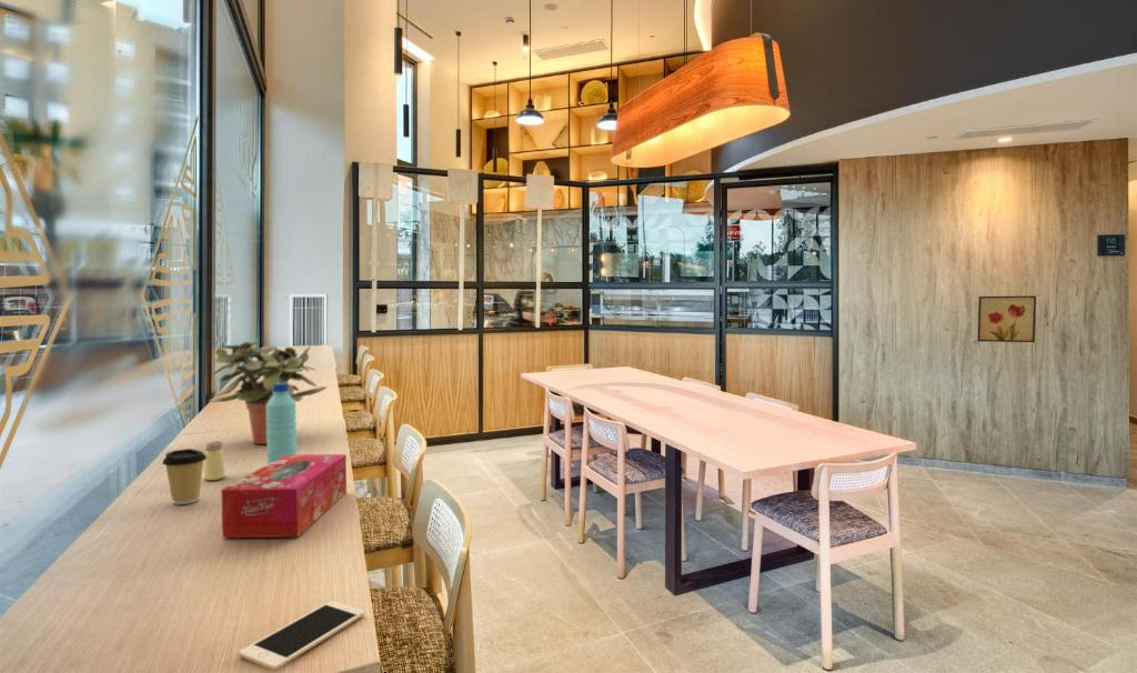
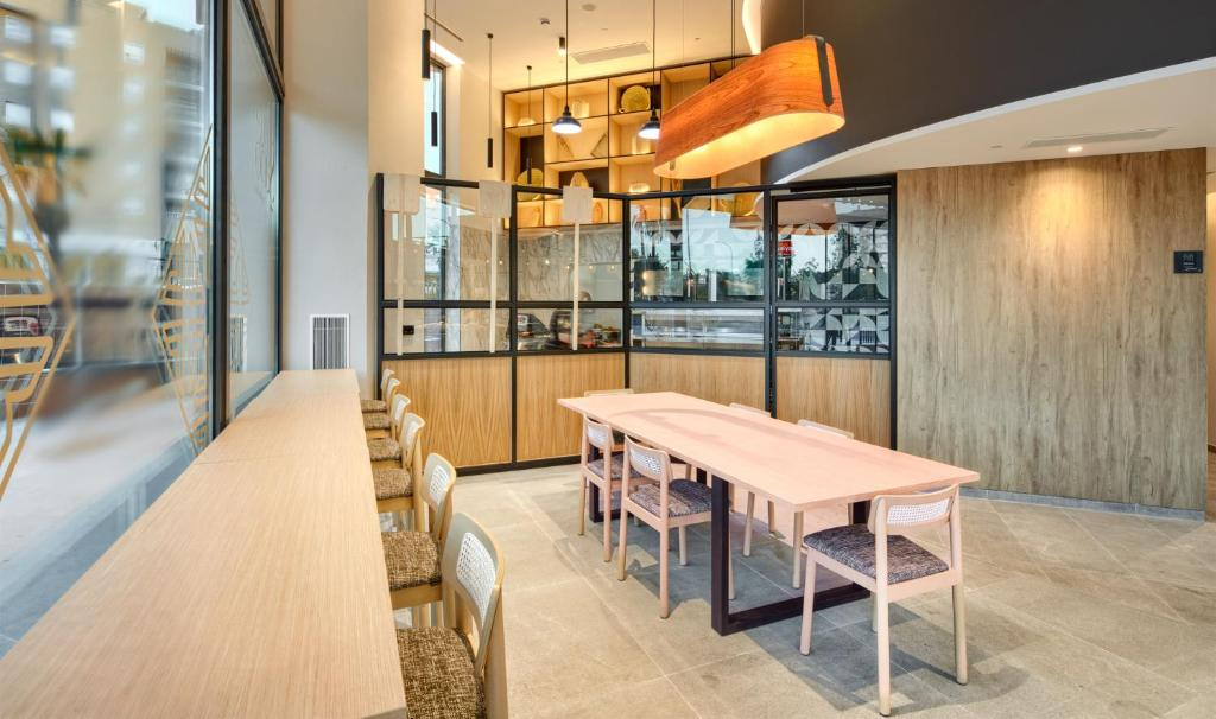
- coffee cup [161,448,207,505]
- potted plant [208,338,329,445]
- saltshaker [203,441,227,481]
- cell phone [238,600,365,671]
- wall art [976,294,1037,343]
- water bottle [266,383,298,465]
- tissue box [220,453,348,539]
